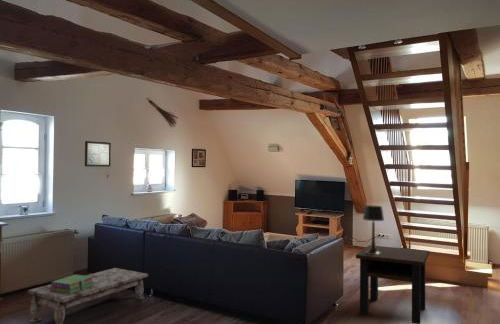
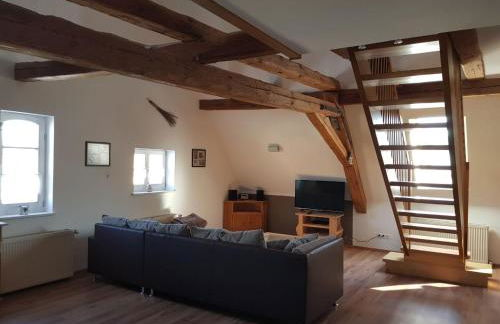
- stack of books [50,274,94,294]
- coffee table [27,267,149,324]
- table lamp [362,204,385,255]
- side table [355,244,430,324]
